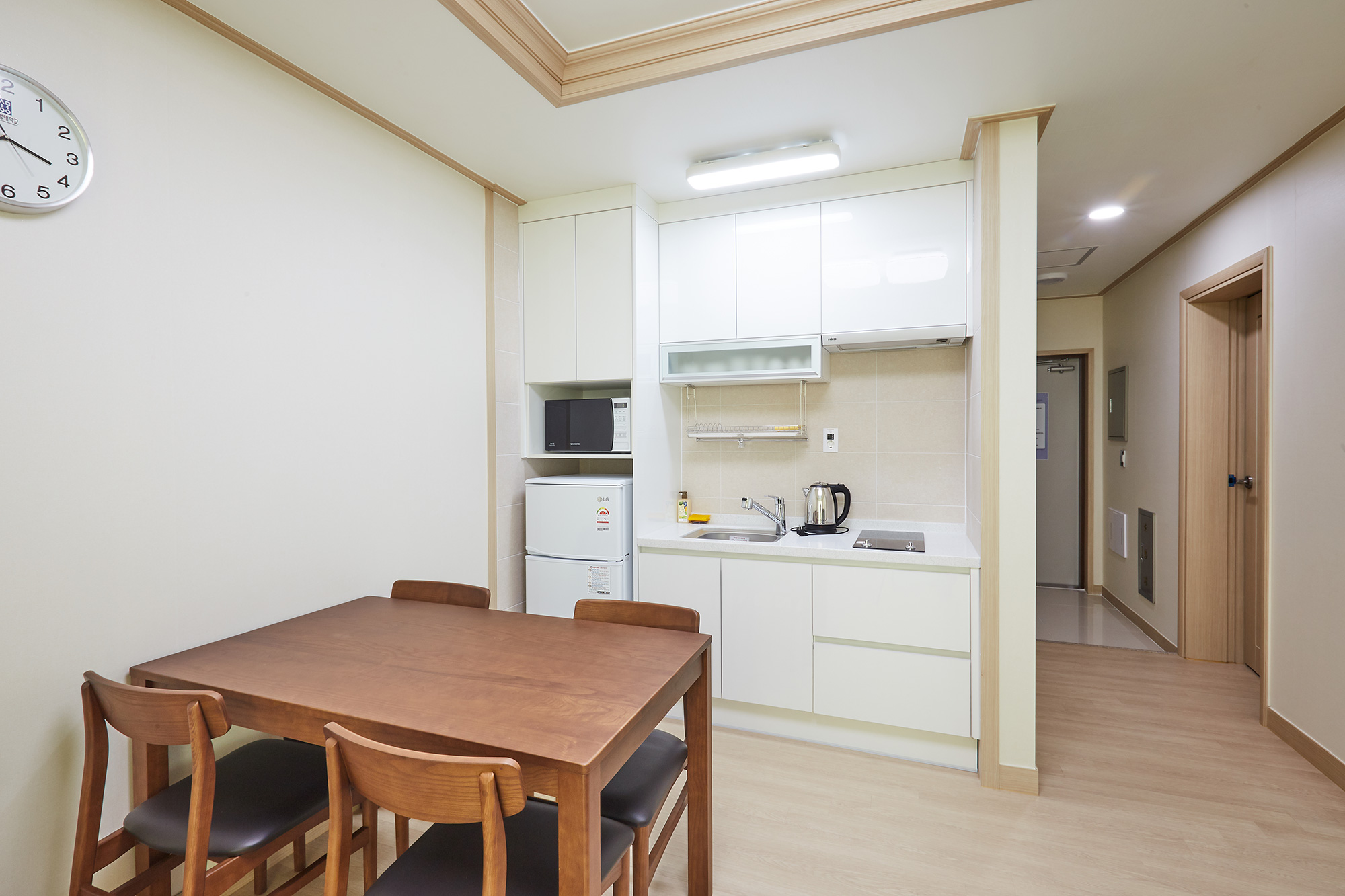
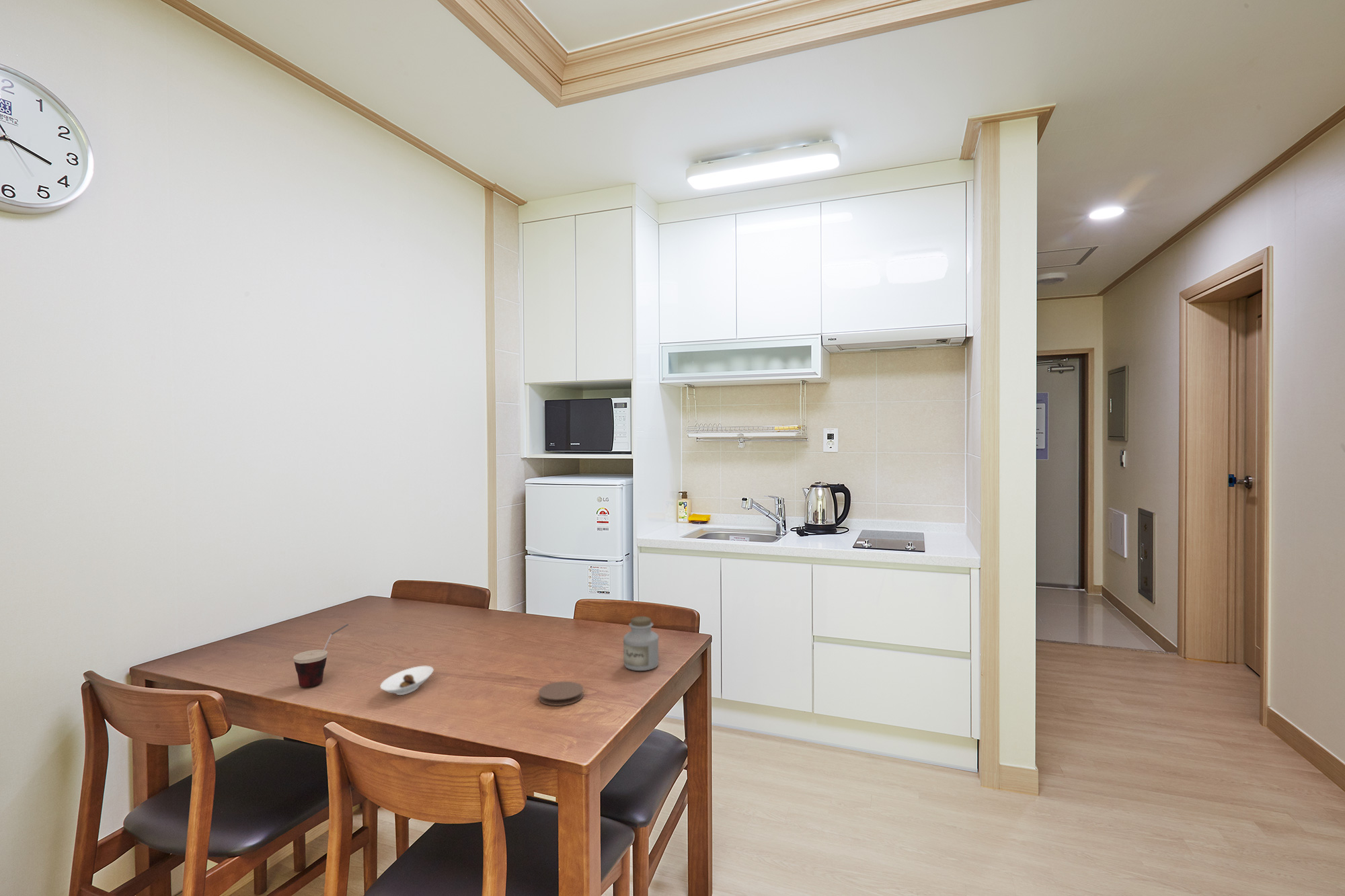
+ jar [623,616,659,671]
+ coaster [538,681,584,706]
+ saucer [379,665,434,696]
+ cup [293,623,349,688]
